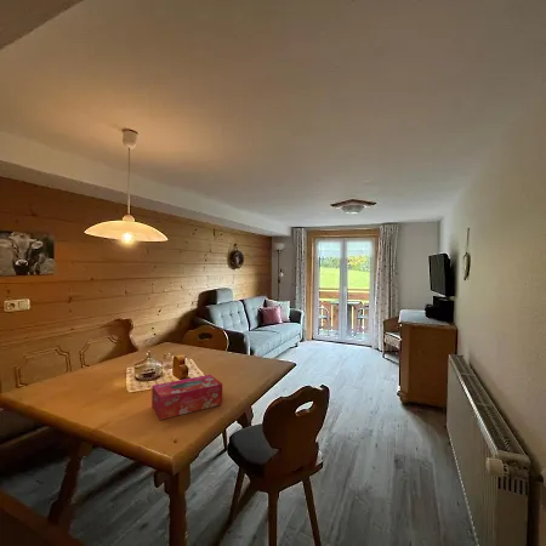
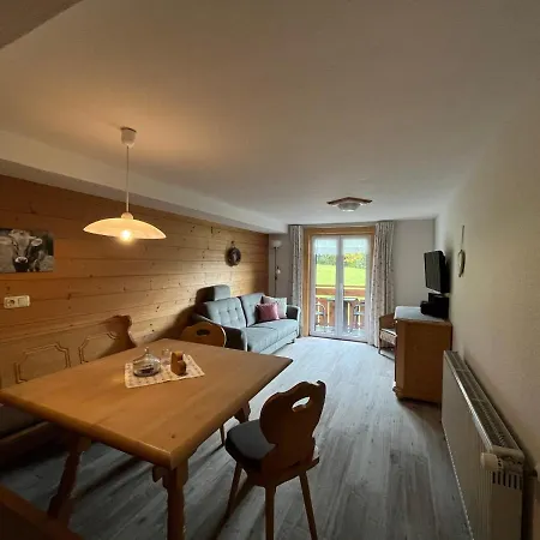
- tissue box [150,374,223,421]
